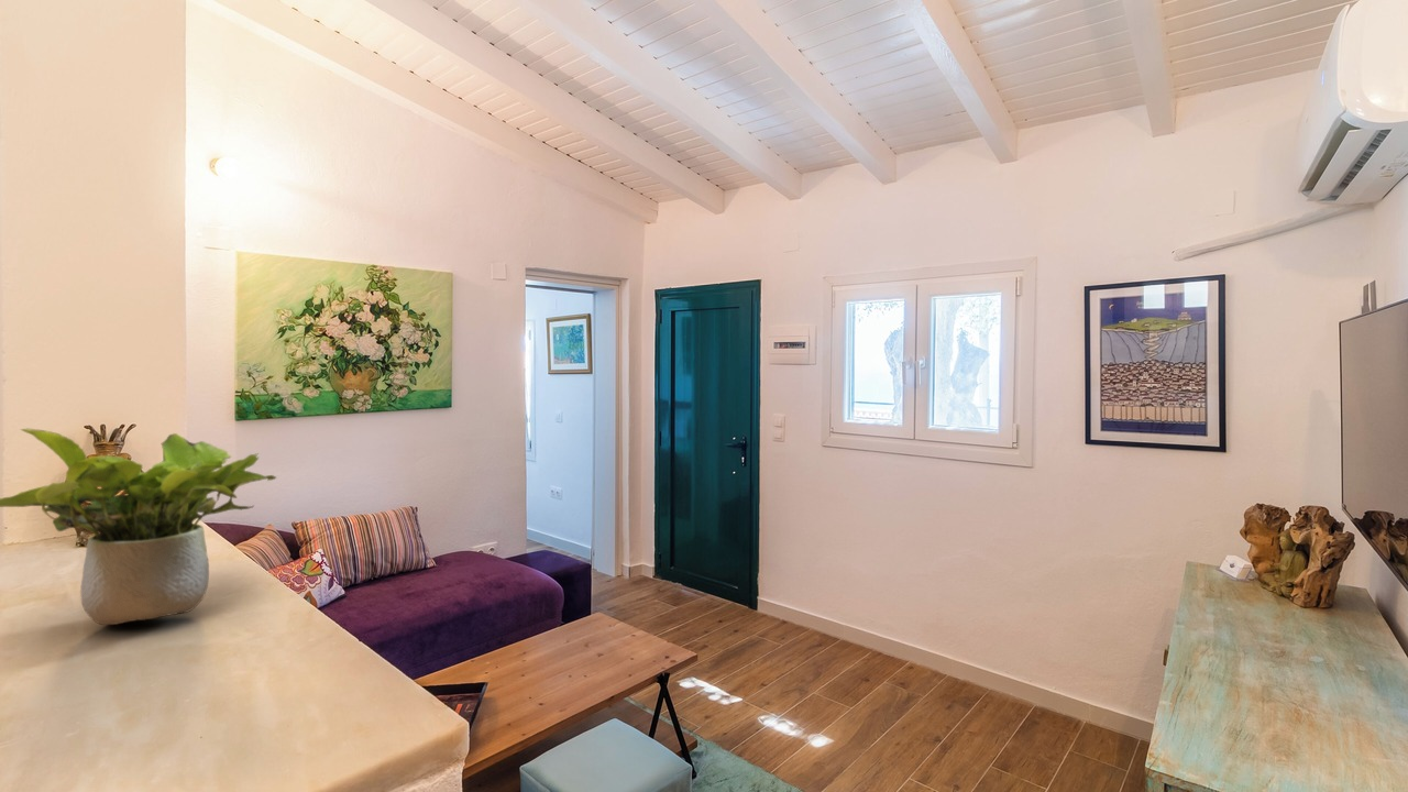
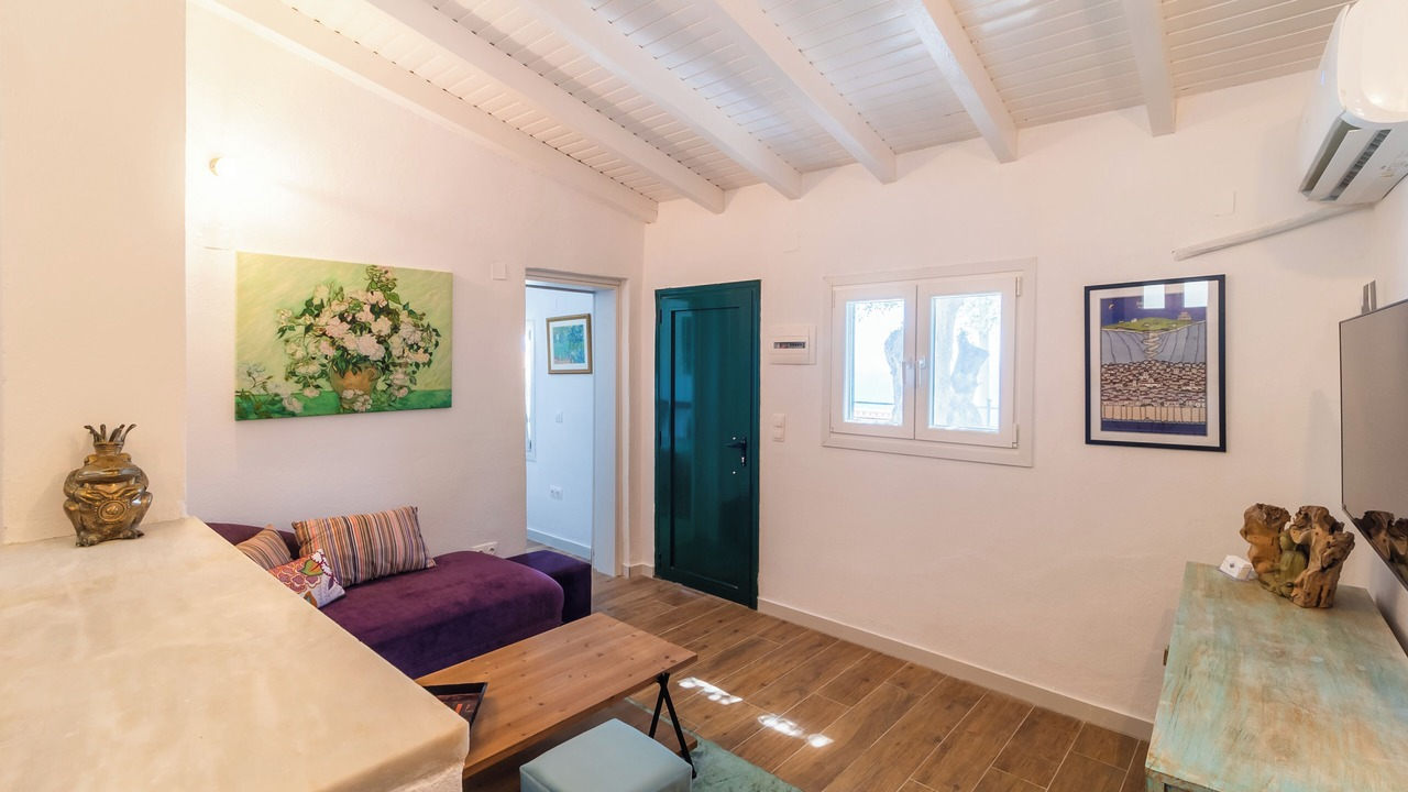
- potted plant [0,428,277,626]
